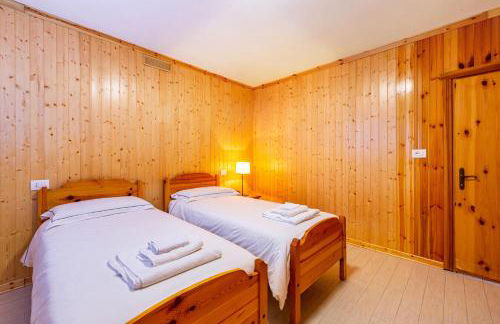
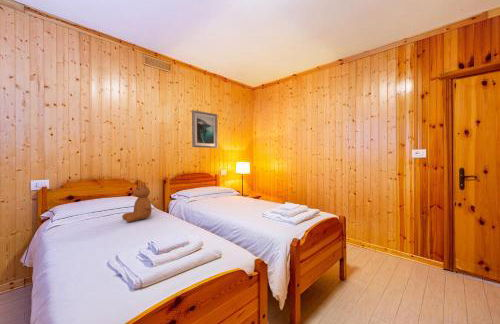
+ teddy bear [121,181,153,223]
+ wall art [191,109,219,149]
